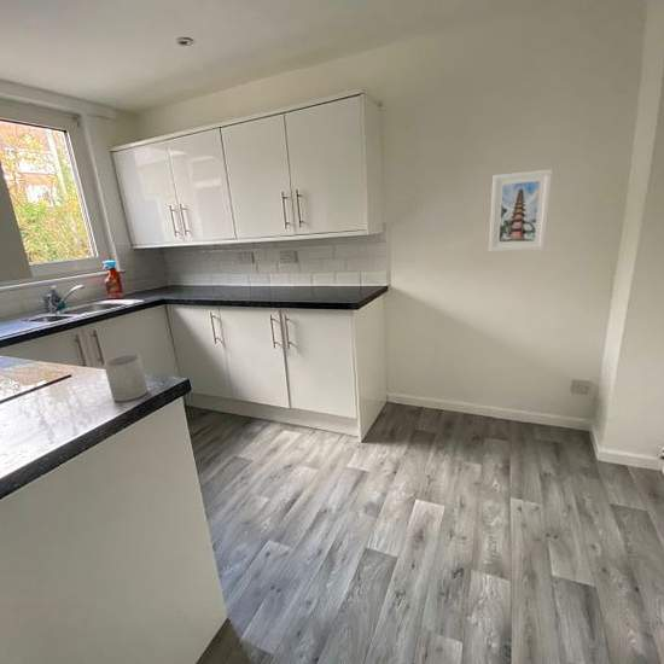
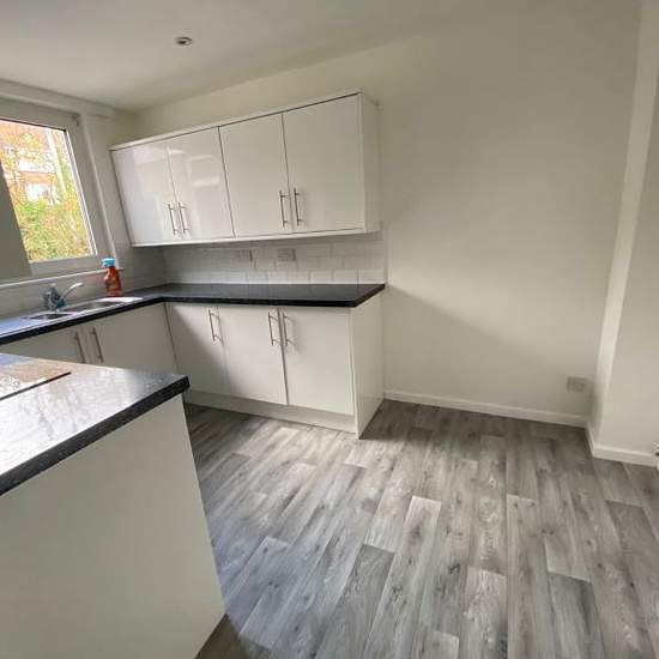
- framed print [488,168,553,252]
- mug [103,354,150,402]
